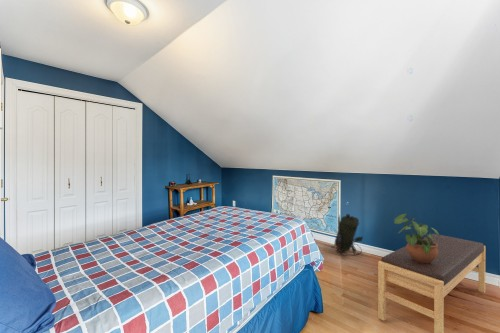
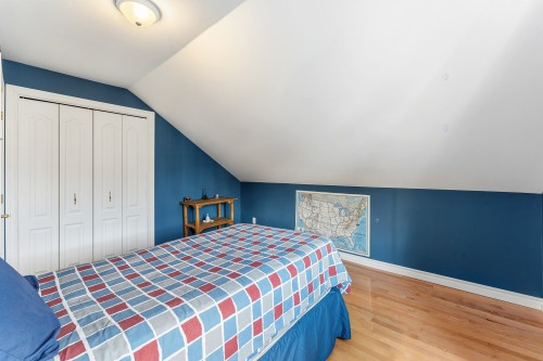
- backpack [330,213,364,257]
- potted plant [393,212,440,263]
- bench [377,233,486,333]
